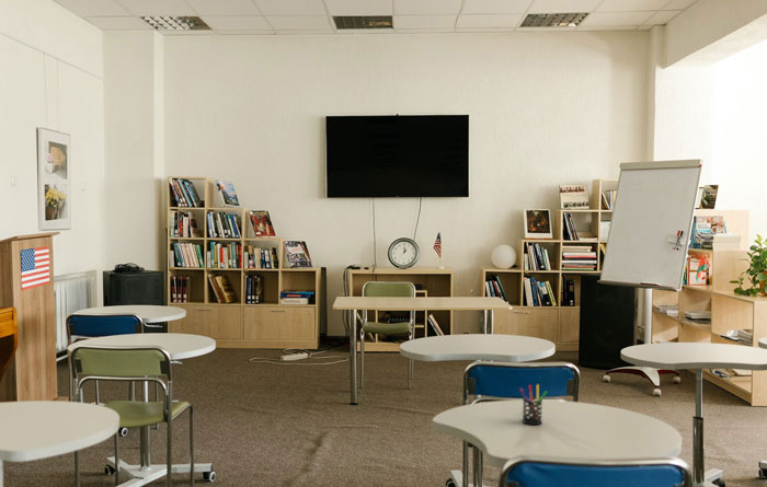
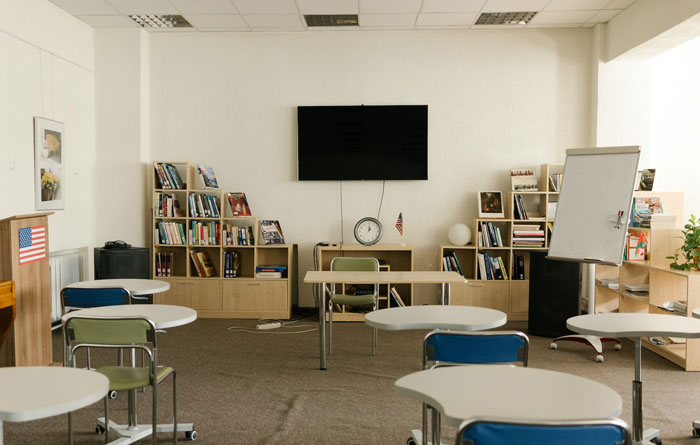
- pen holder [518,383,548,426]
